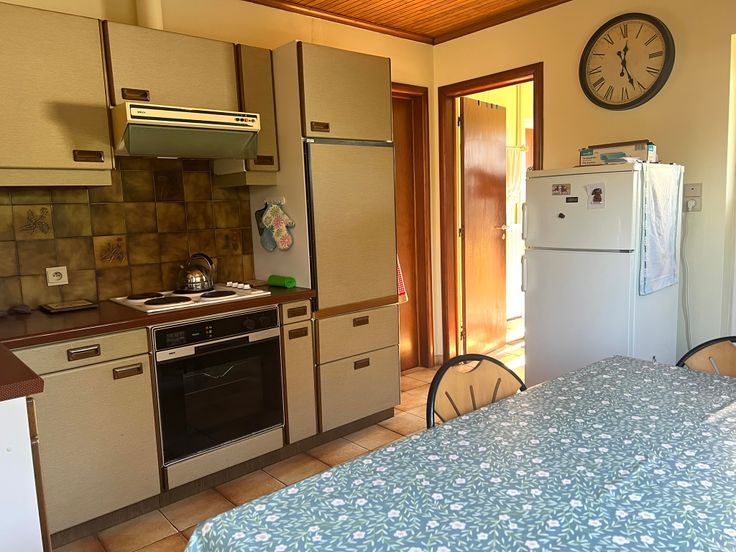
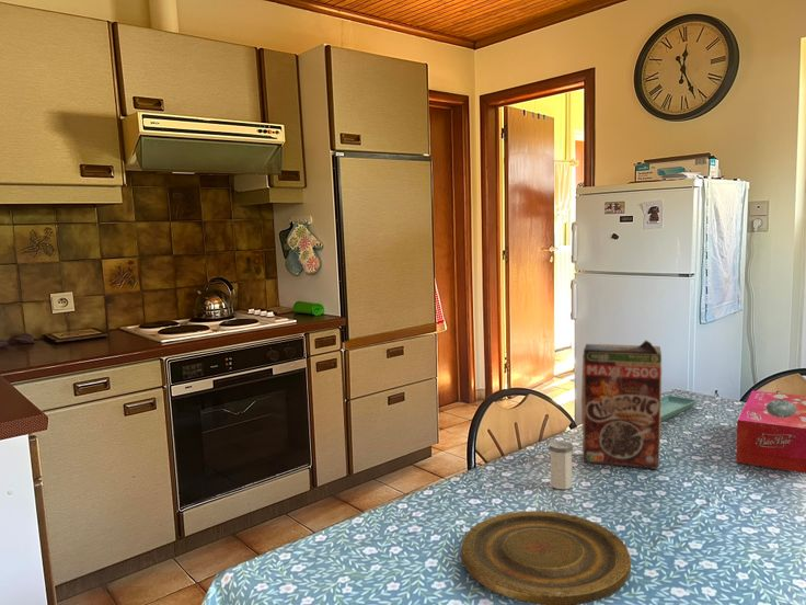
+ cereal box [580,339,663,470]
+ tissue box [735,389,806,475]
+ plate [460,510,632,605]
+ salt shaker [548,440,574,490]
+ saucer [660,395,699,423]
